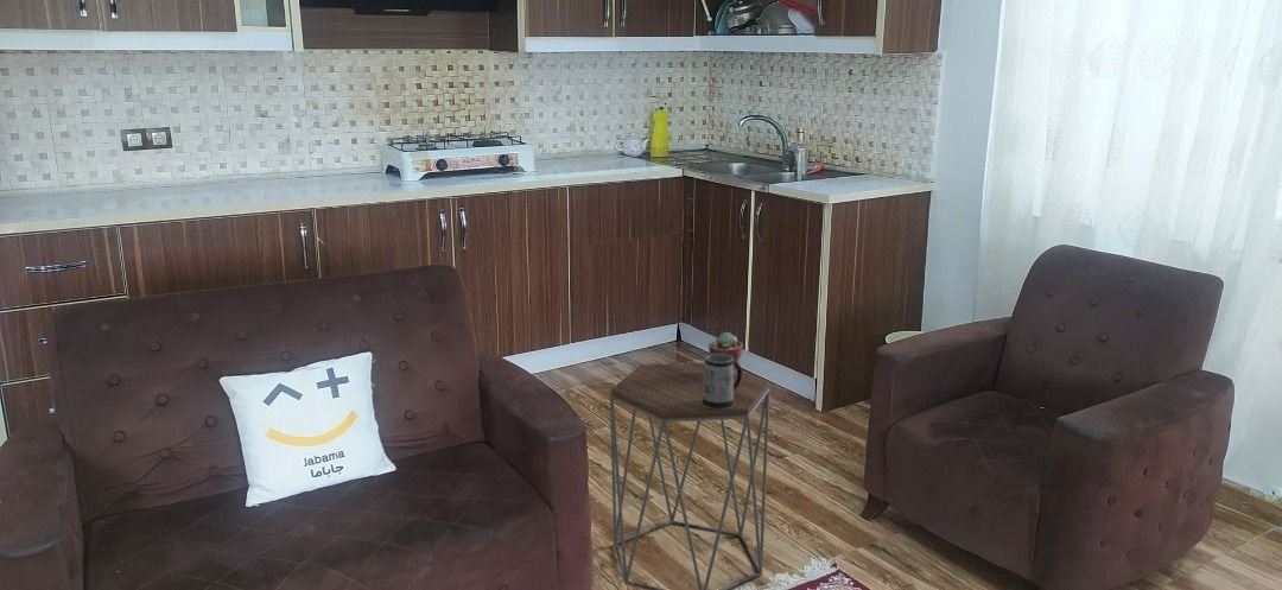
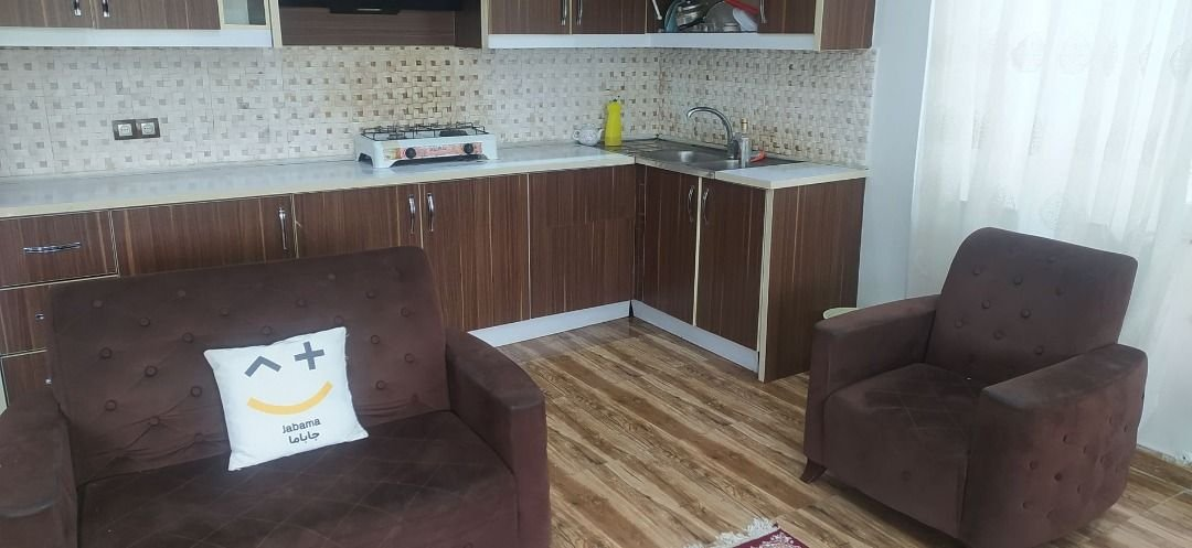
- side table [609,362,770,590]
- potted succulent [707,331,744,376]
- mug [702,354,743,410]
